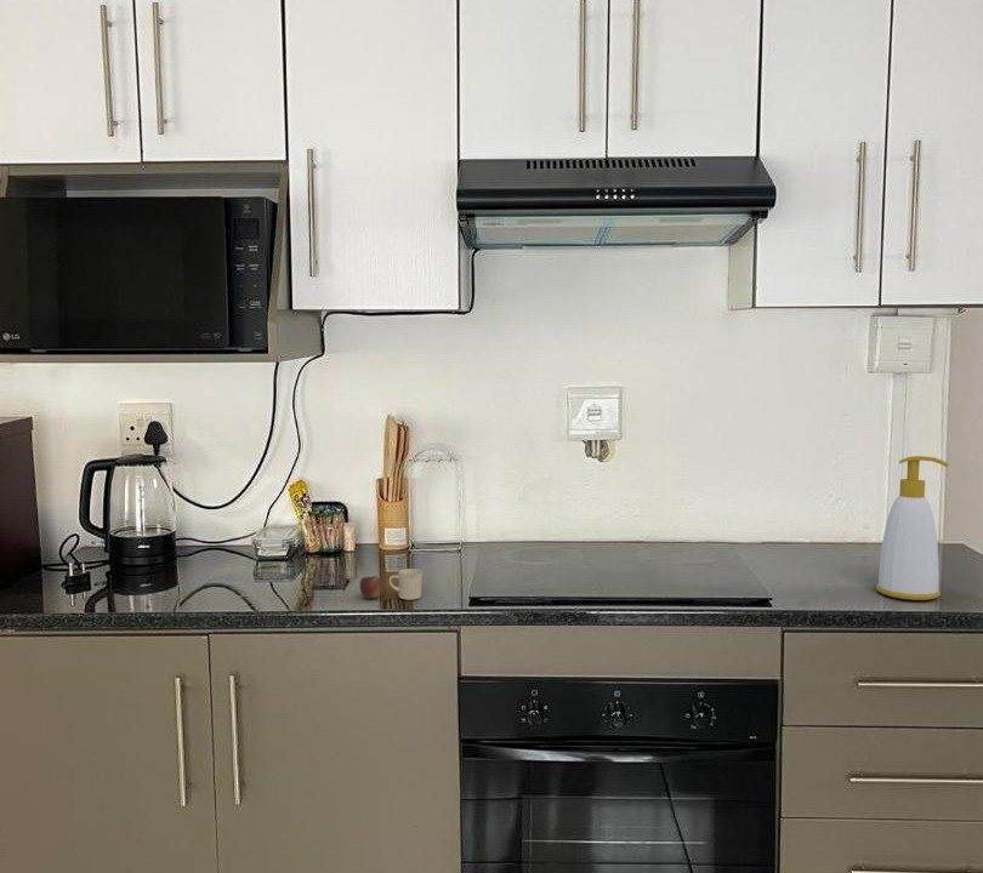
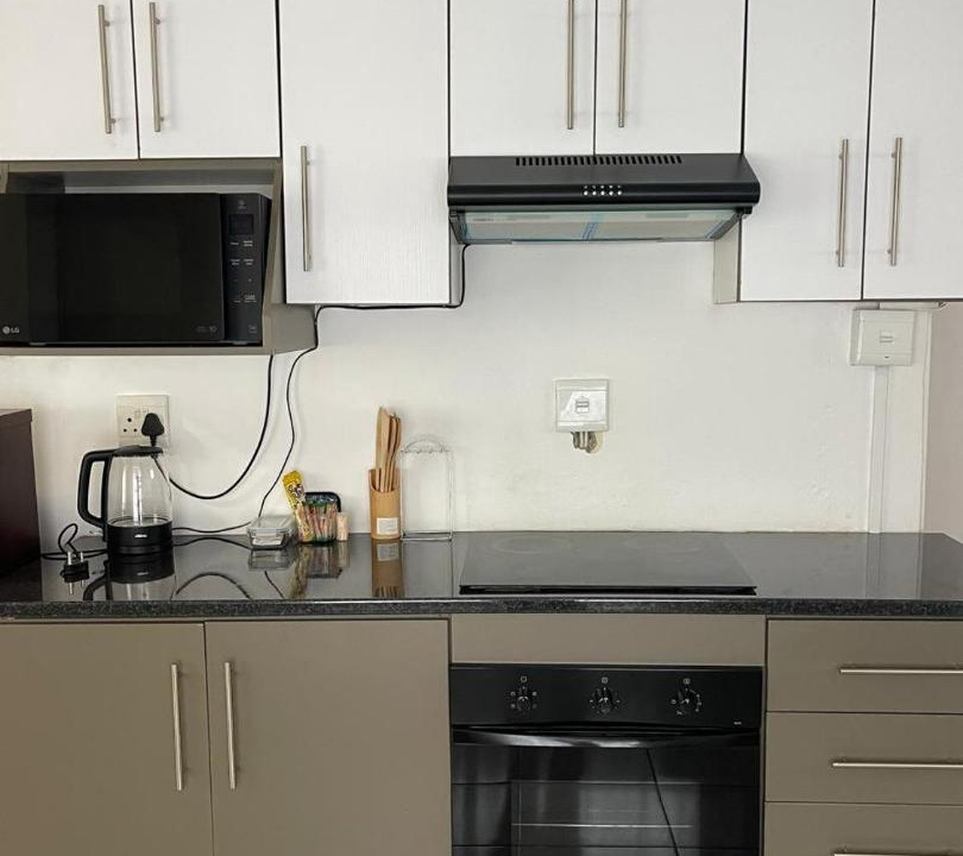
- soap bottle [875,455,950,601]
- mug [358,567,424,601]
